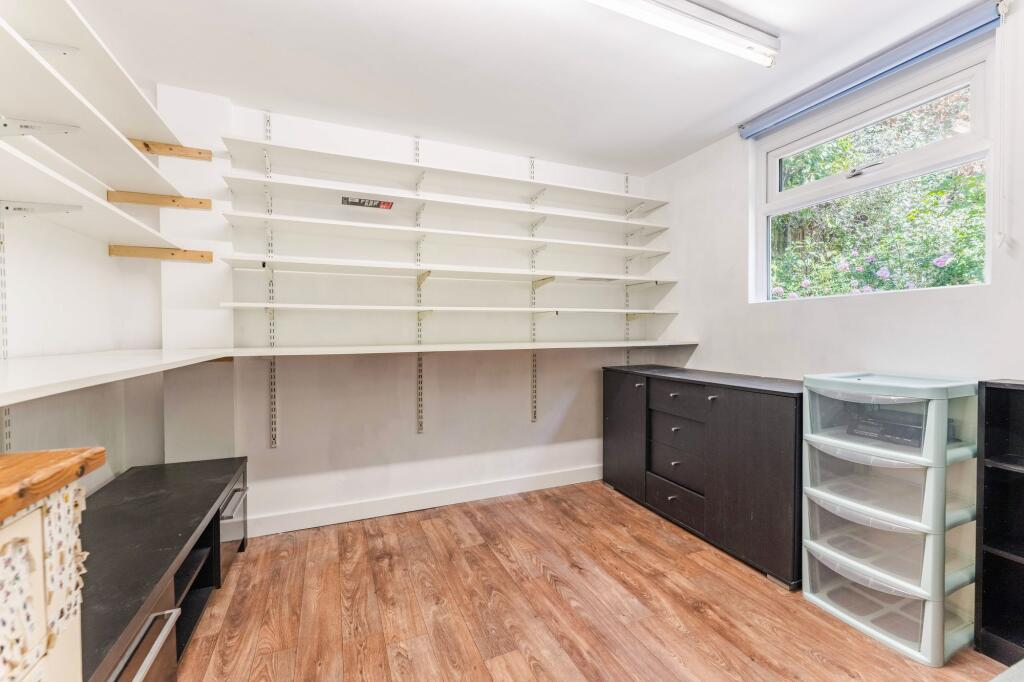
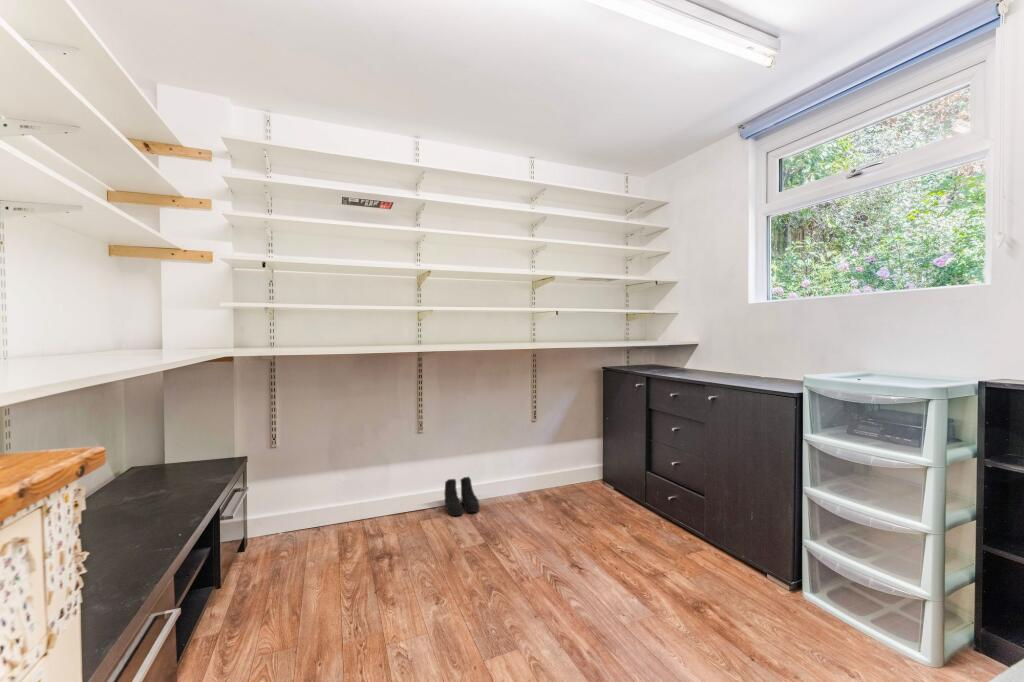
+ boots [443,476,480,517]
